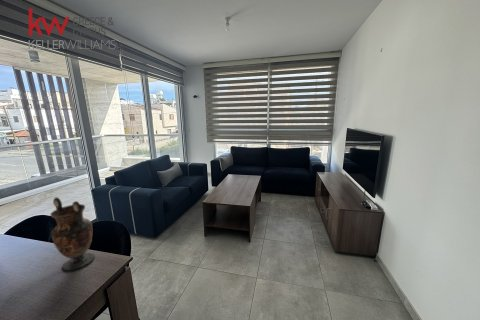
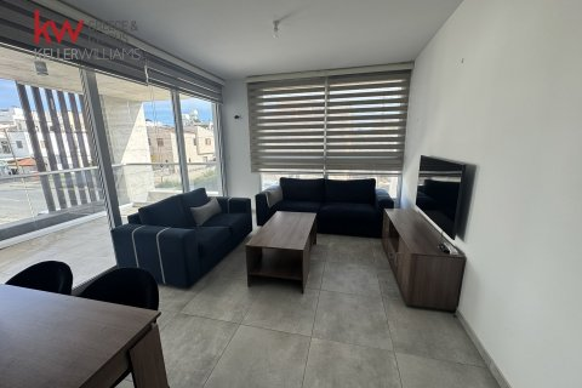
- vase [49,196,96,272]
